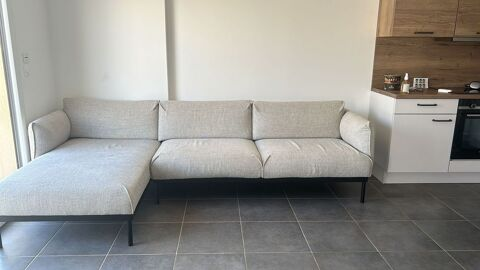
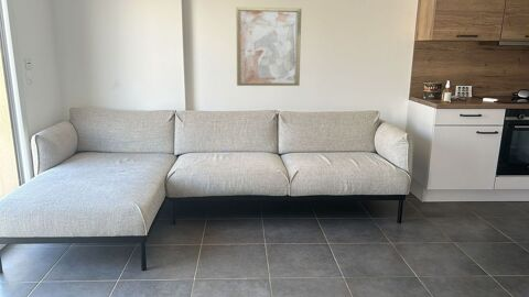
+ wall art [236,7,302,87]
